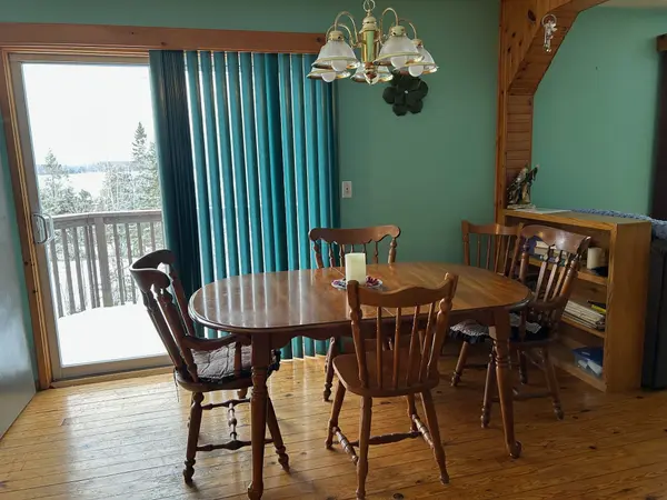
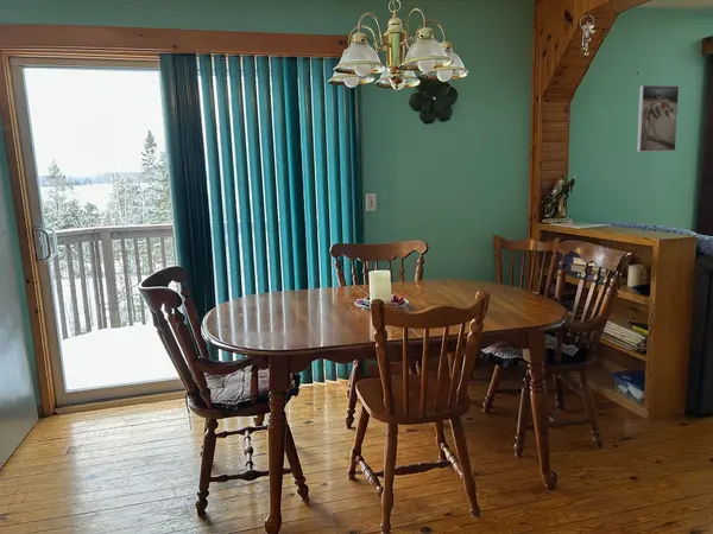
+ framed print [636,84,681,153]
